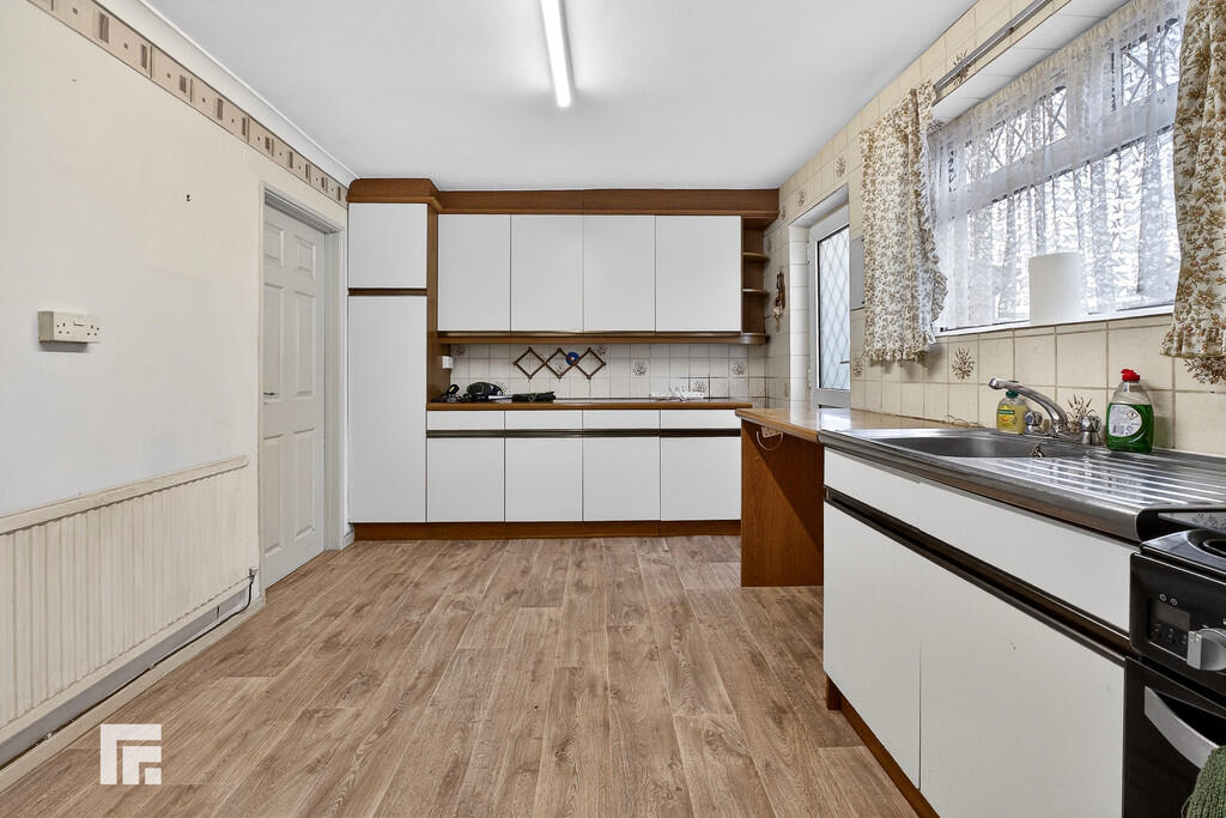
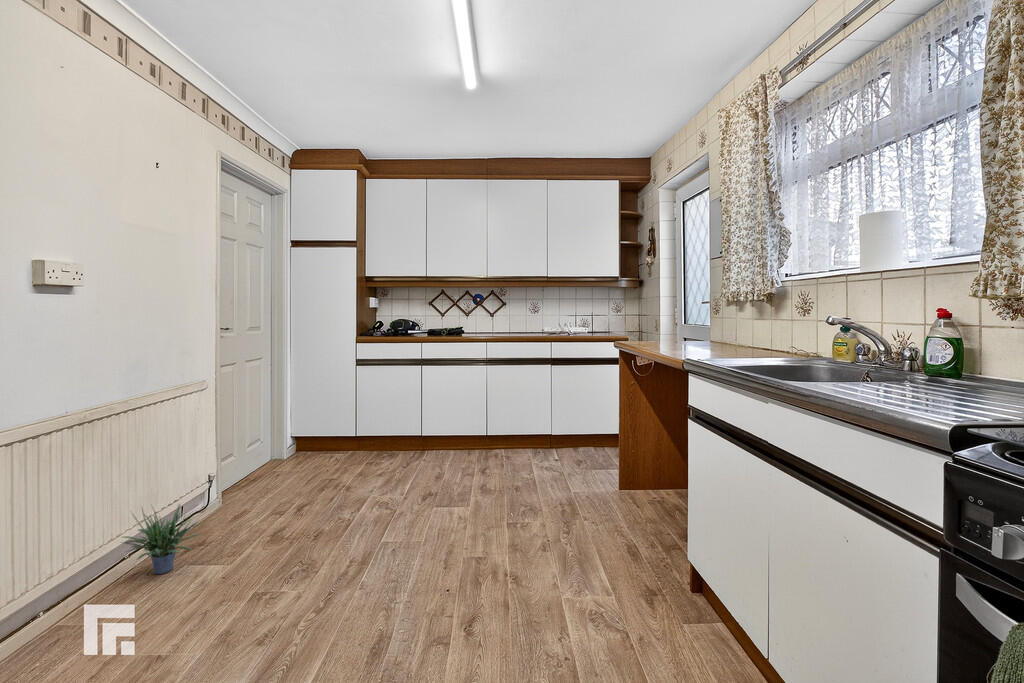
+ potted plant [119,502,204,575]
